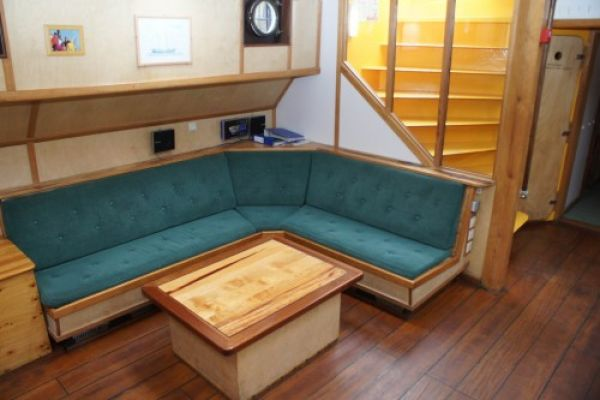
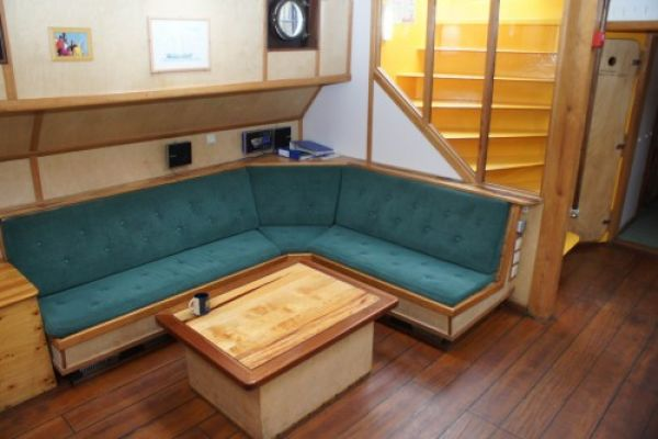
+ mug [188,291,212,316]
